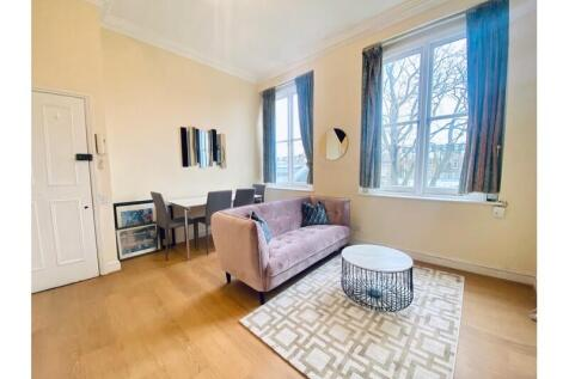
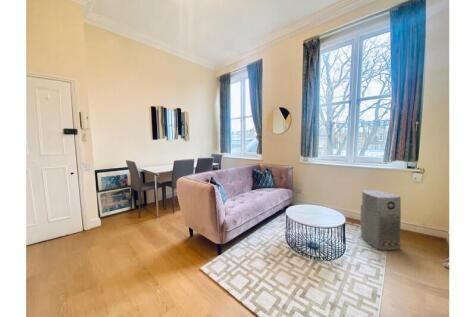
+ air purifier [360,189,402,251]
